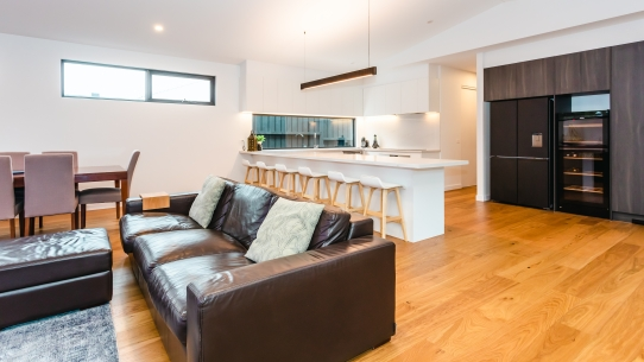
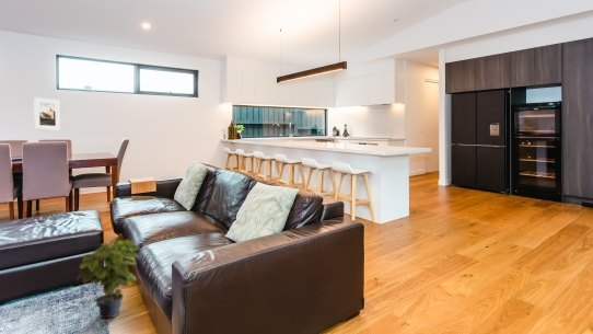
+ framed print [33,96,61,131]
+ potted plant [75,235,140,320]
